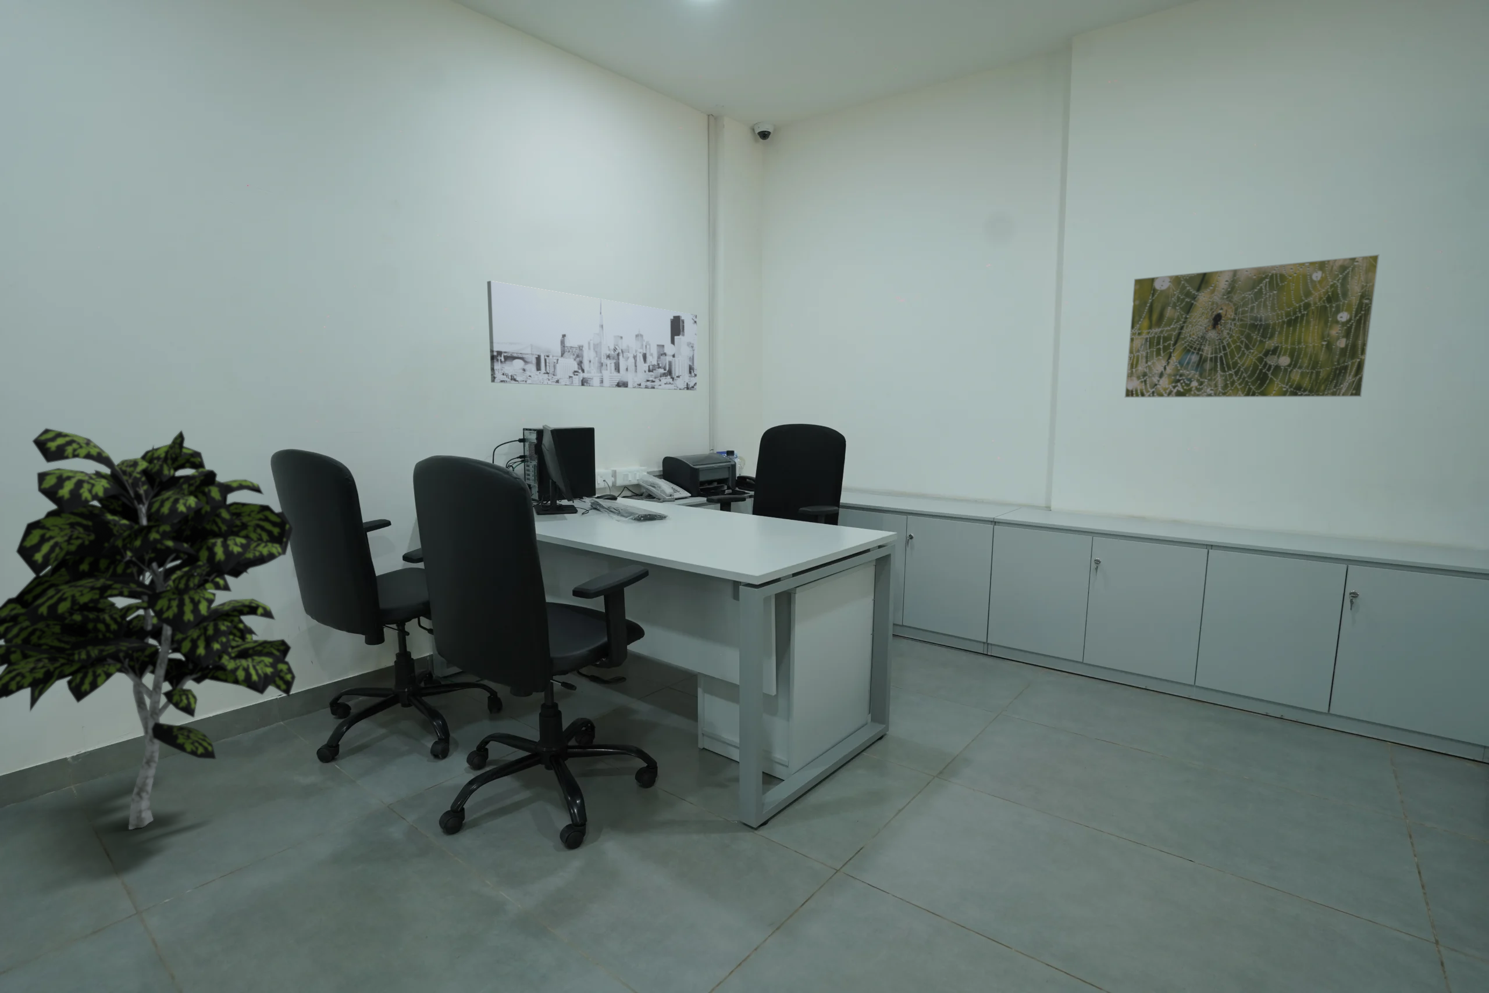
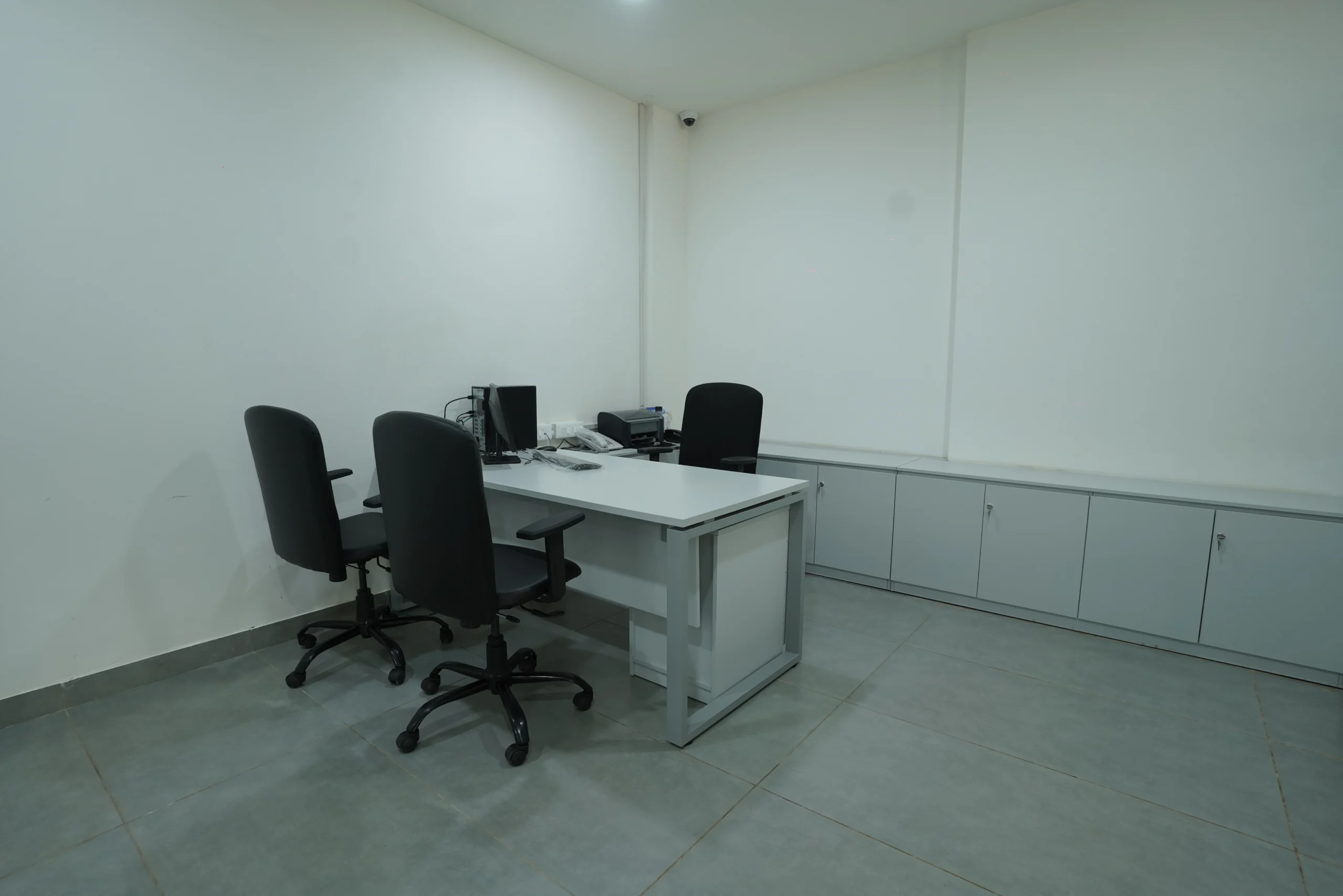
- indoor plant [0,428,297,830]
- wall art [487,280,697,391]
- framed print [1124,254,1380,398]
